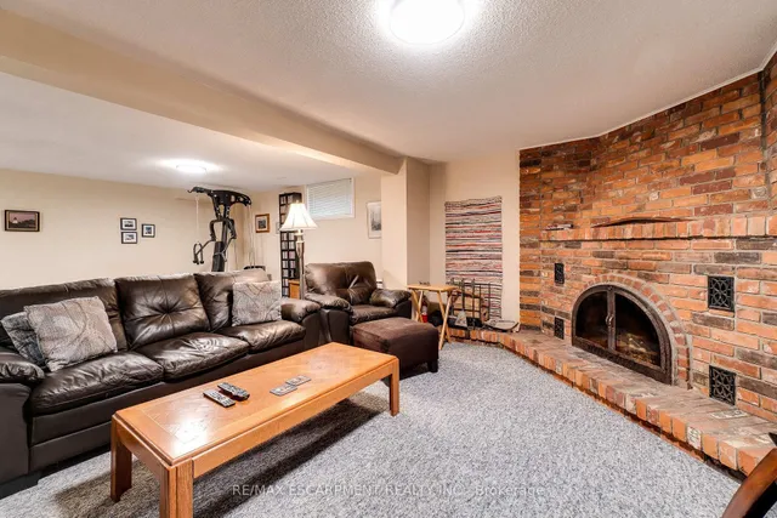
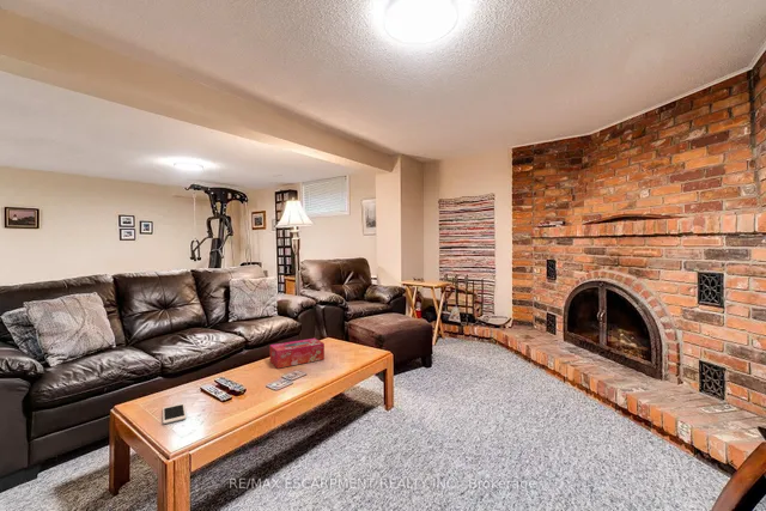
+ tissue box [269,337,326,370]
+ cell phone [162,402,187,425]
